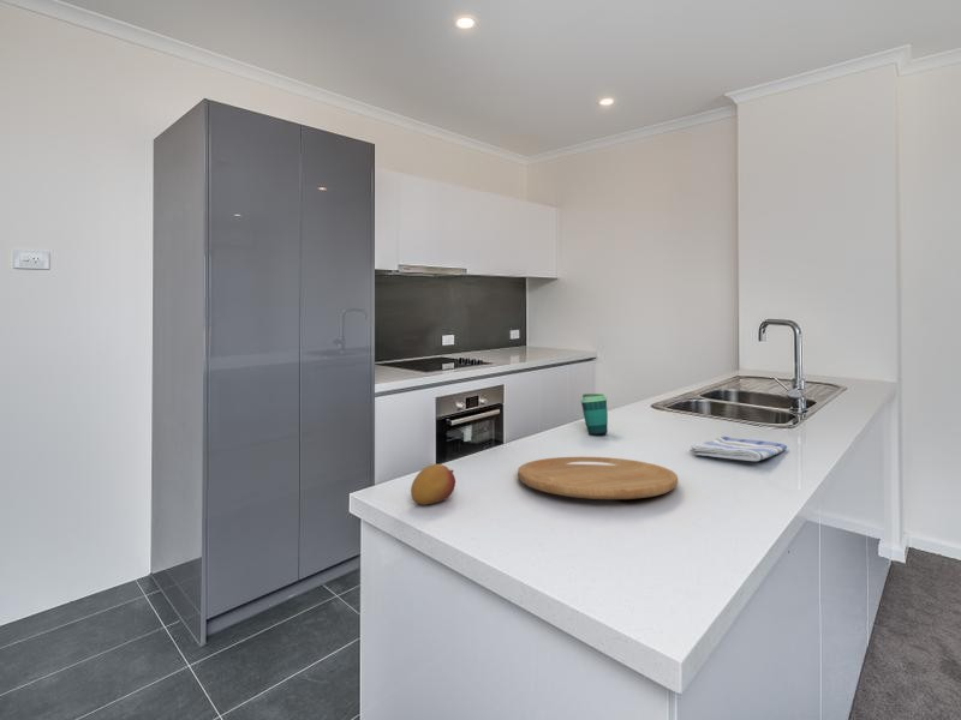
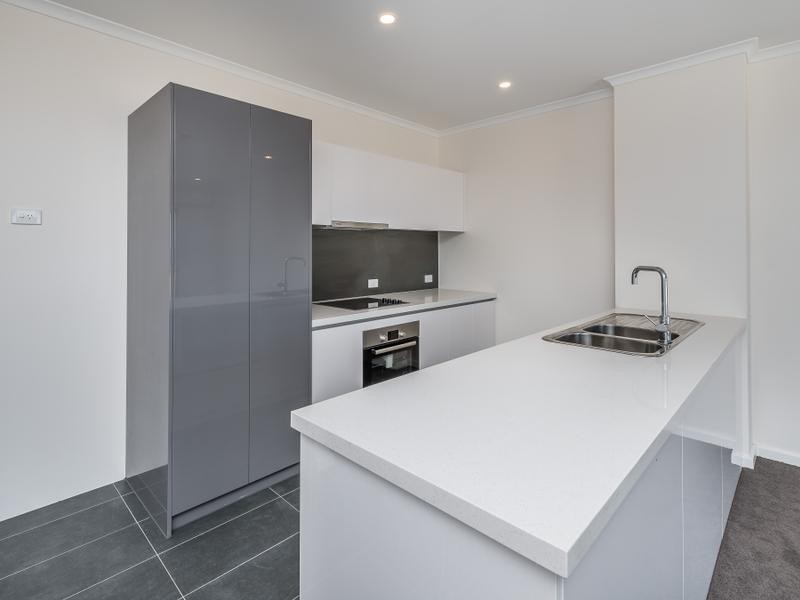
- cutting board [517,456,679,500]
- fruit [410,463,456,506]
- dish towel [688,436,788,462]
- cup [579,392,609,436]
